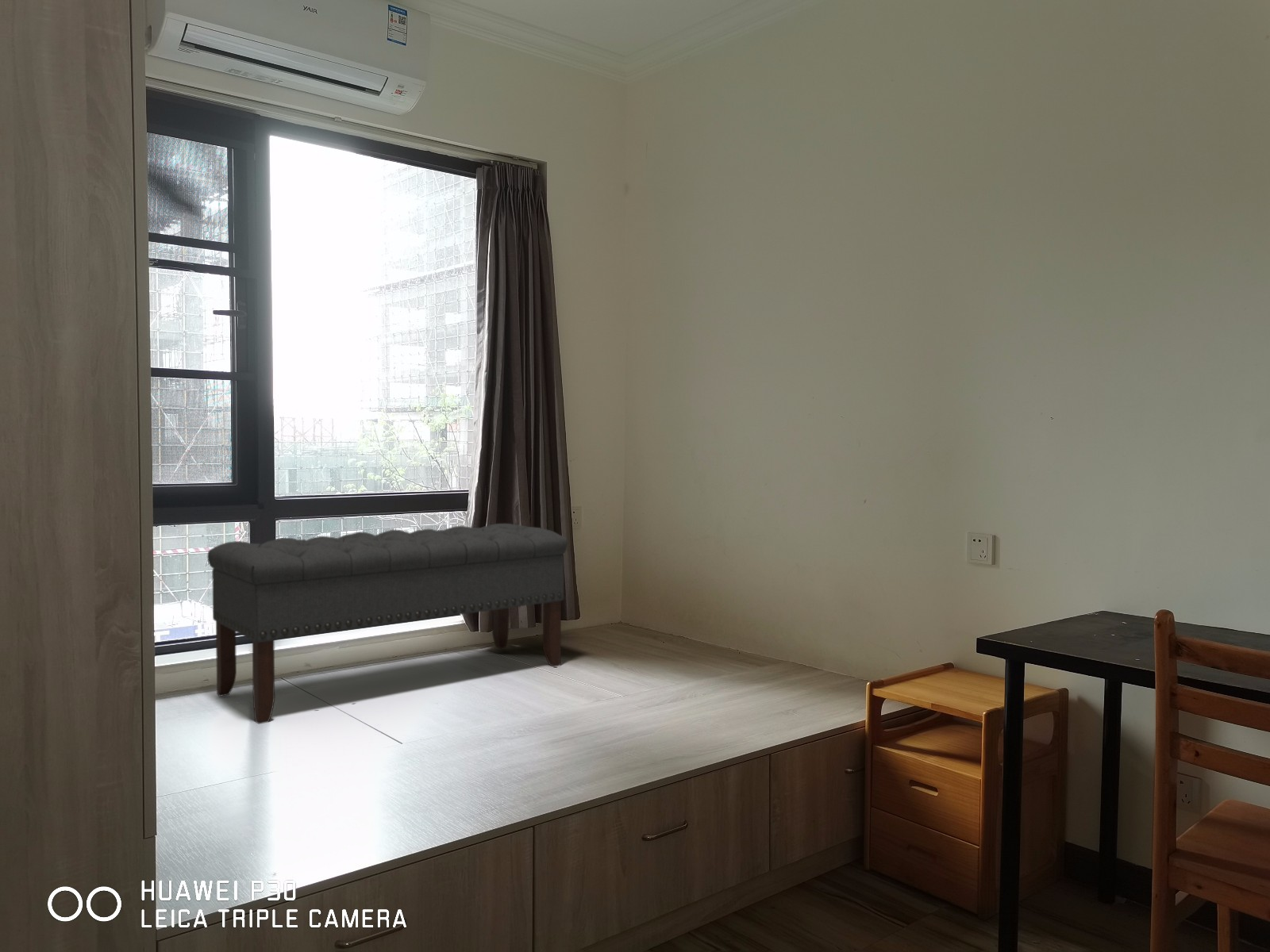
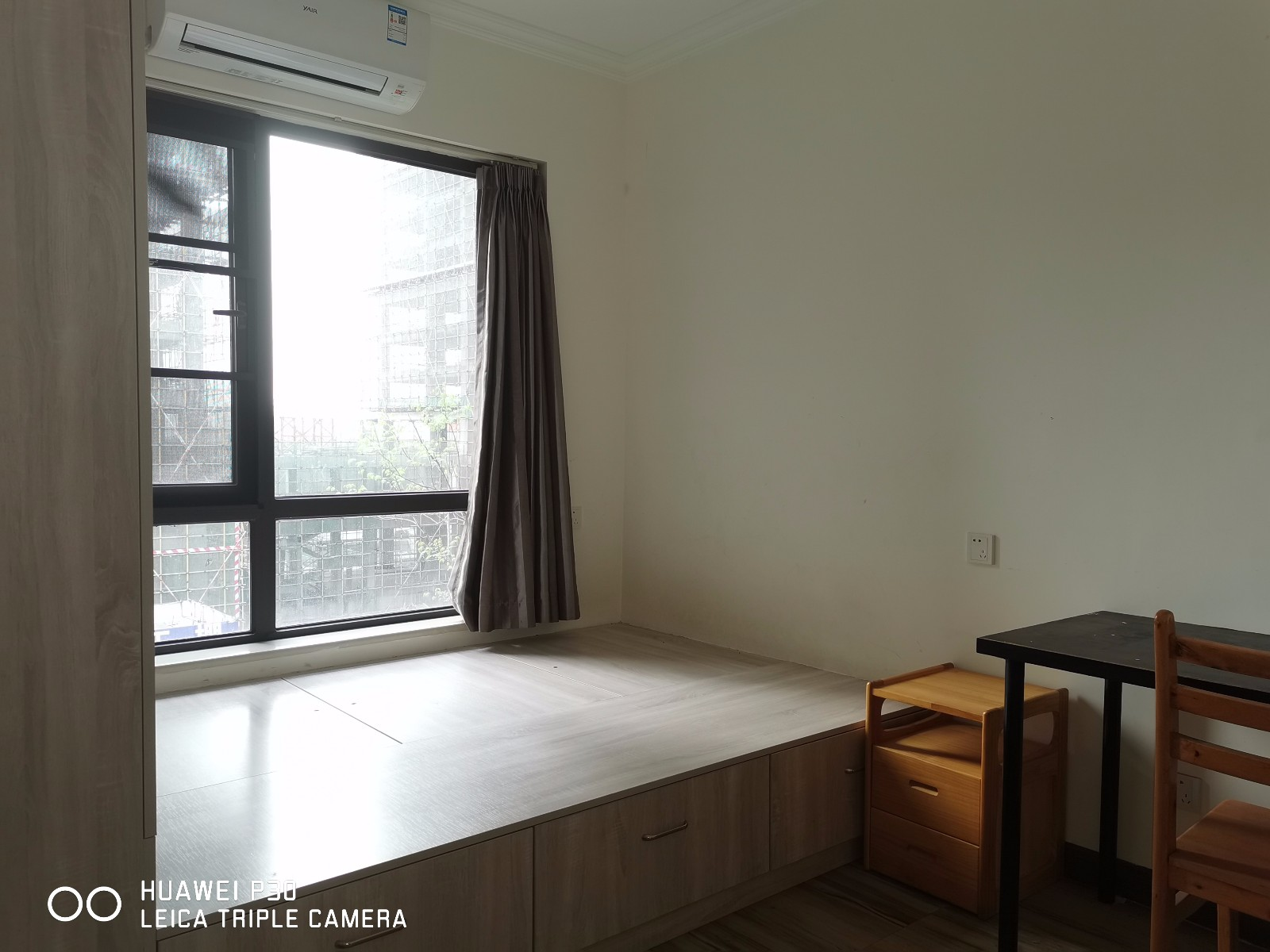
- bench [206,523,568,724]
